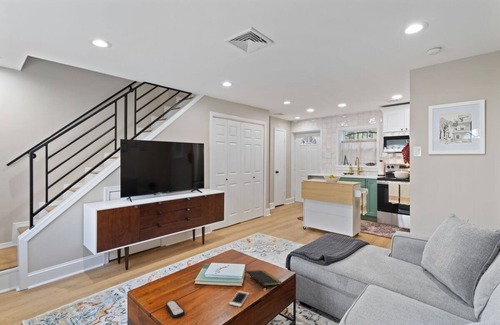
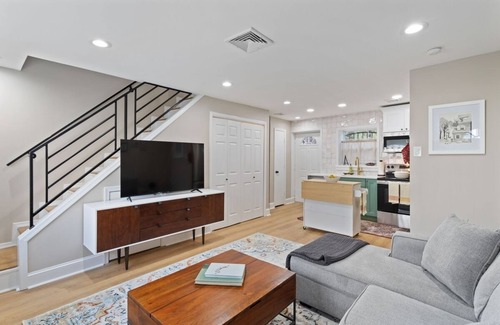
- notepad [245,269,282,287]
- cell phone [228,290,250,308]
- remote control [165,300,186,319]
